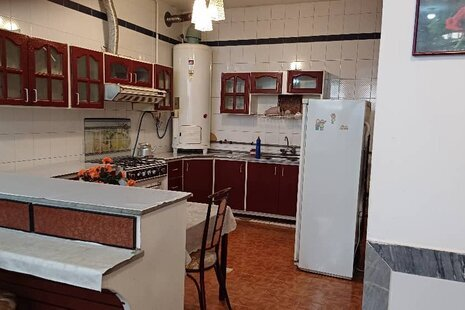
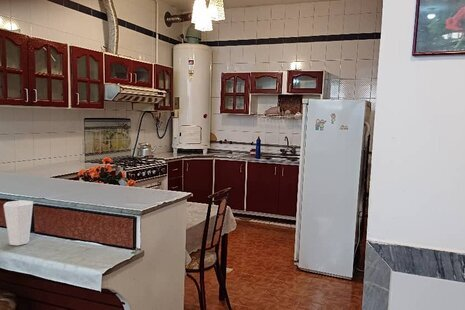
+ cup [3,199,34,246]
